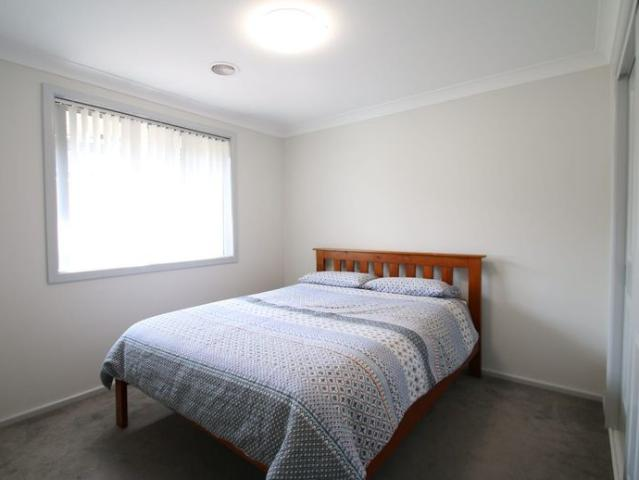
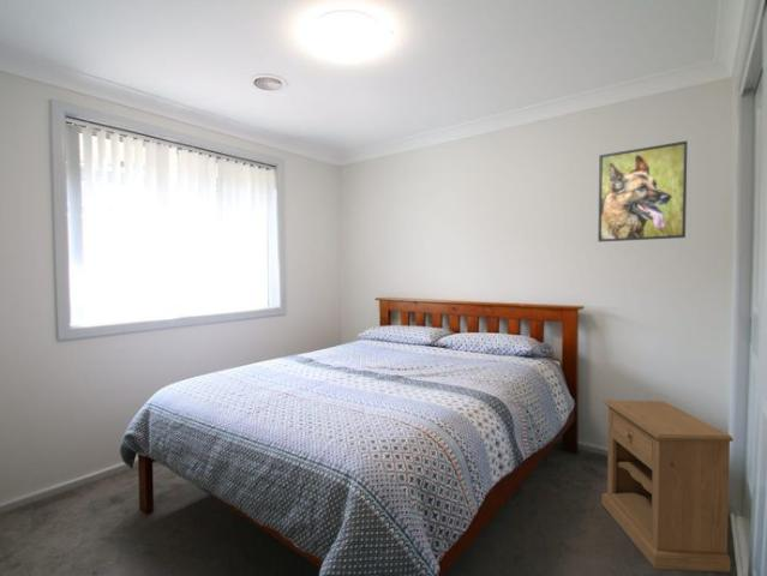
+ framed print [597,140,689,242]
+ nightstand [600,400,735,574]
